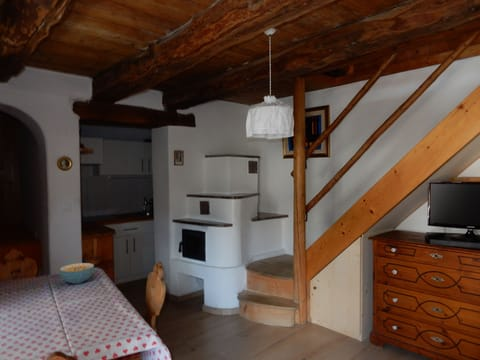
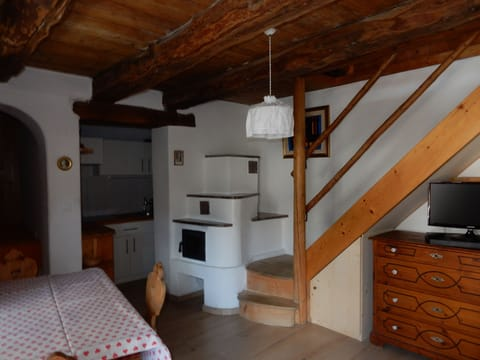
- cereal bowl [59,262,95,285]
